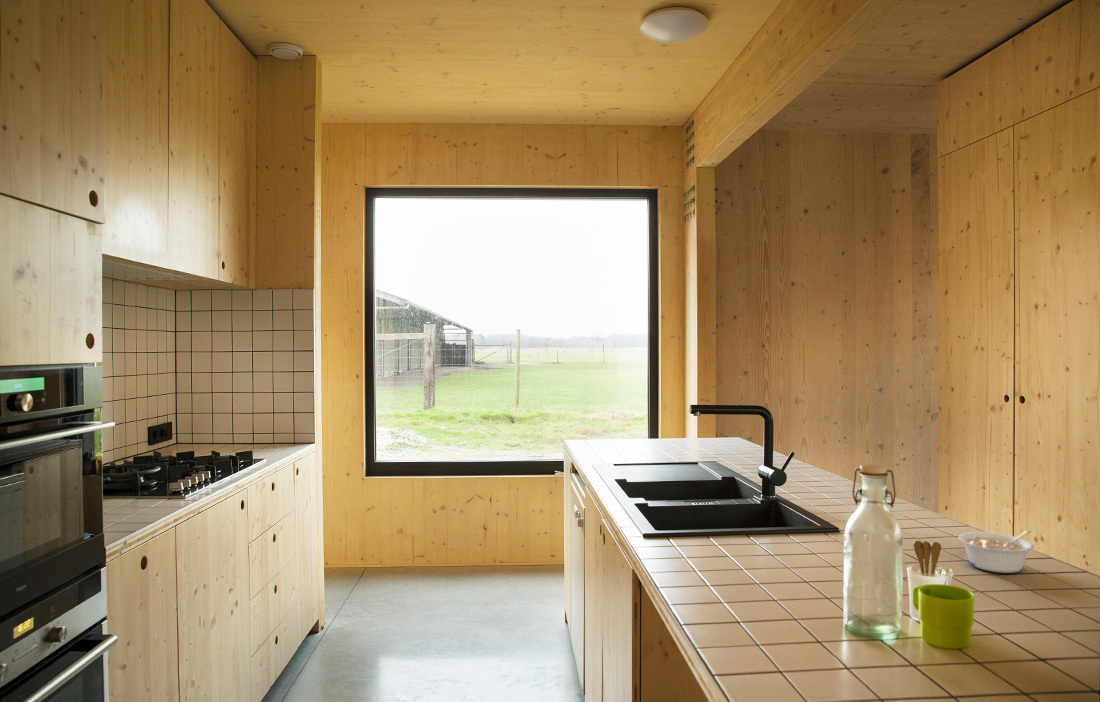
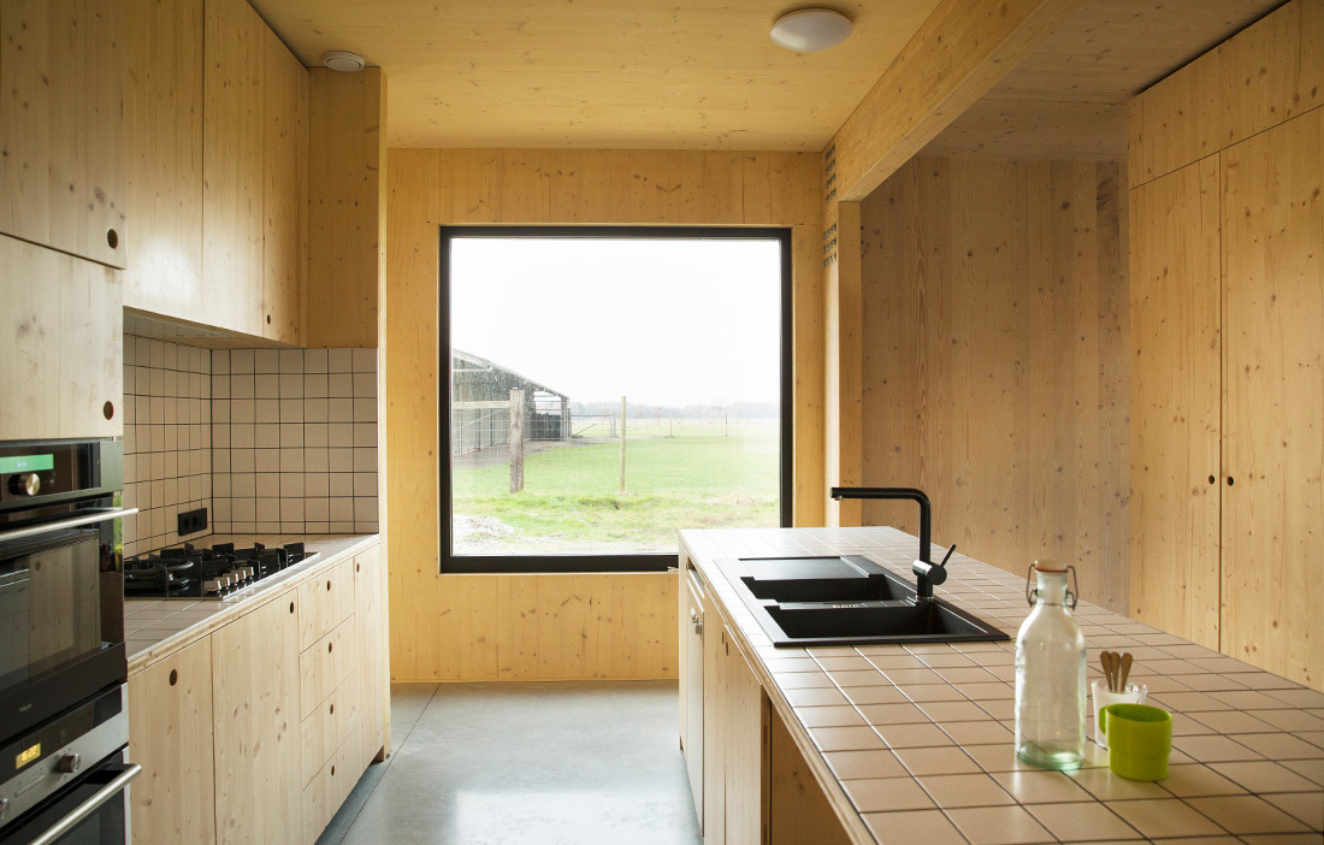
- legume [957,530,1035,574]
